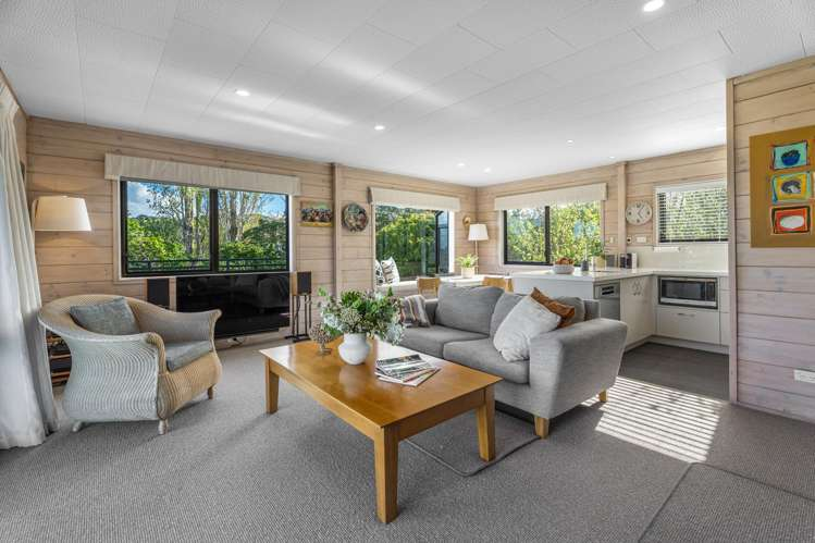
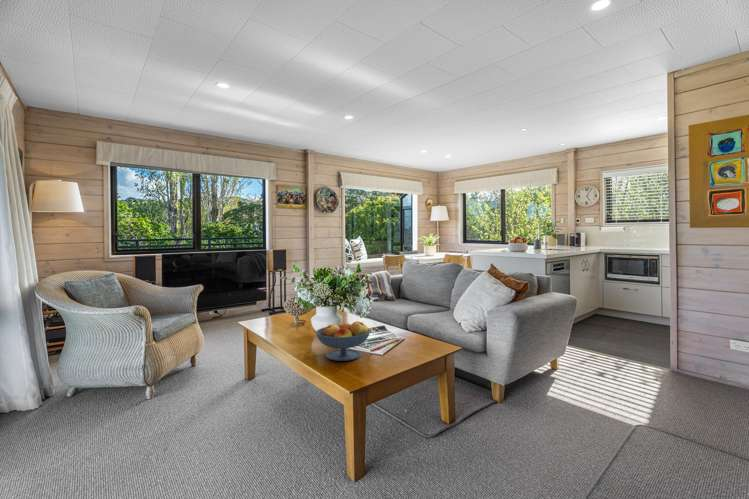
+ fruit bowl [315,320,371,362]
